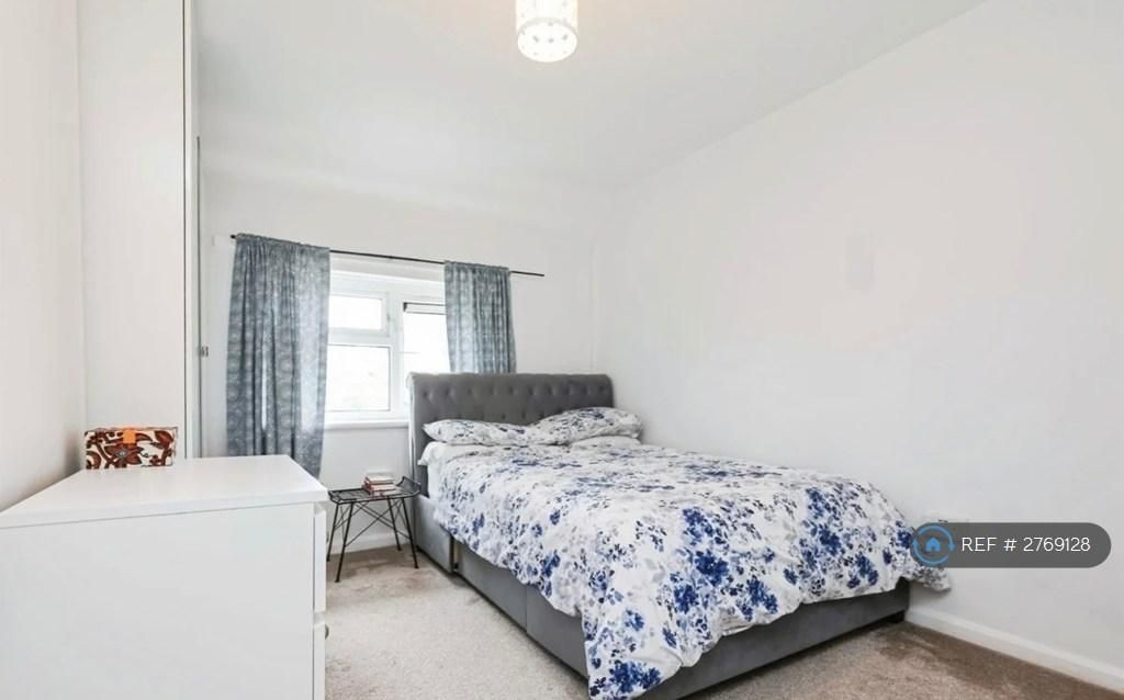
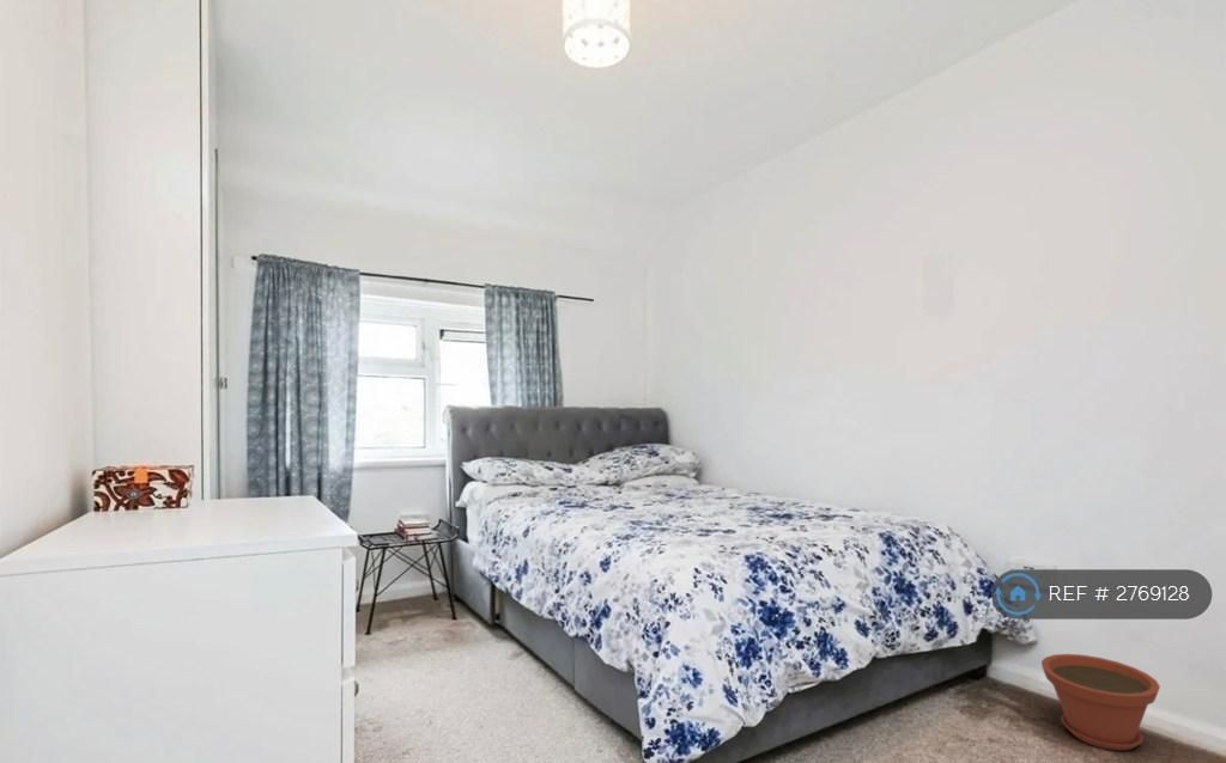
+ plant pot [1040,653,1161,752]
